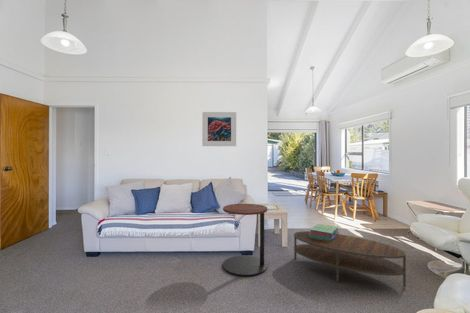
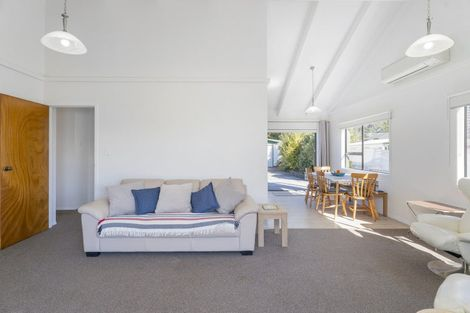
- side table [222,203,268,277]
- coffee table [293,230,407,288]
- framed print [201,111,237,147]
- stack of books [309,223,340,241]
